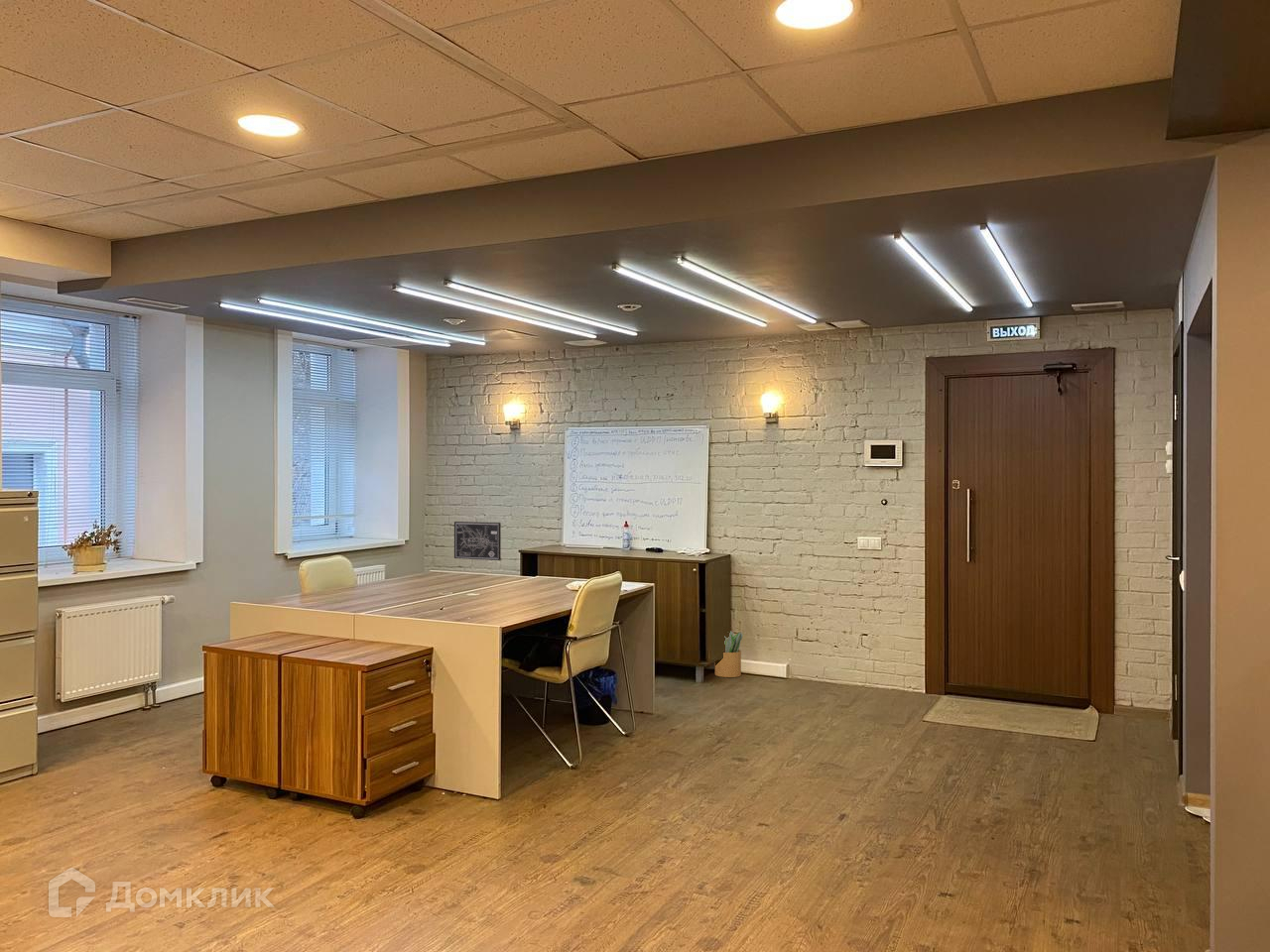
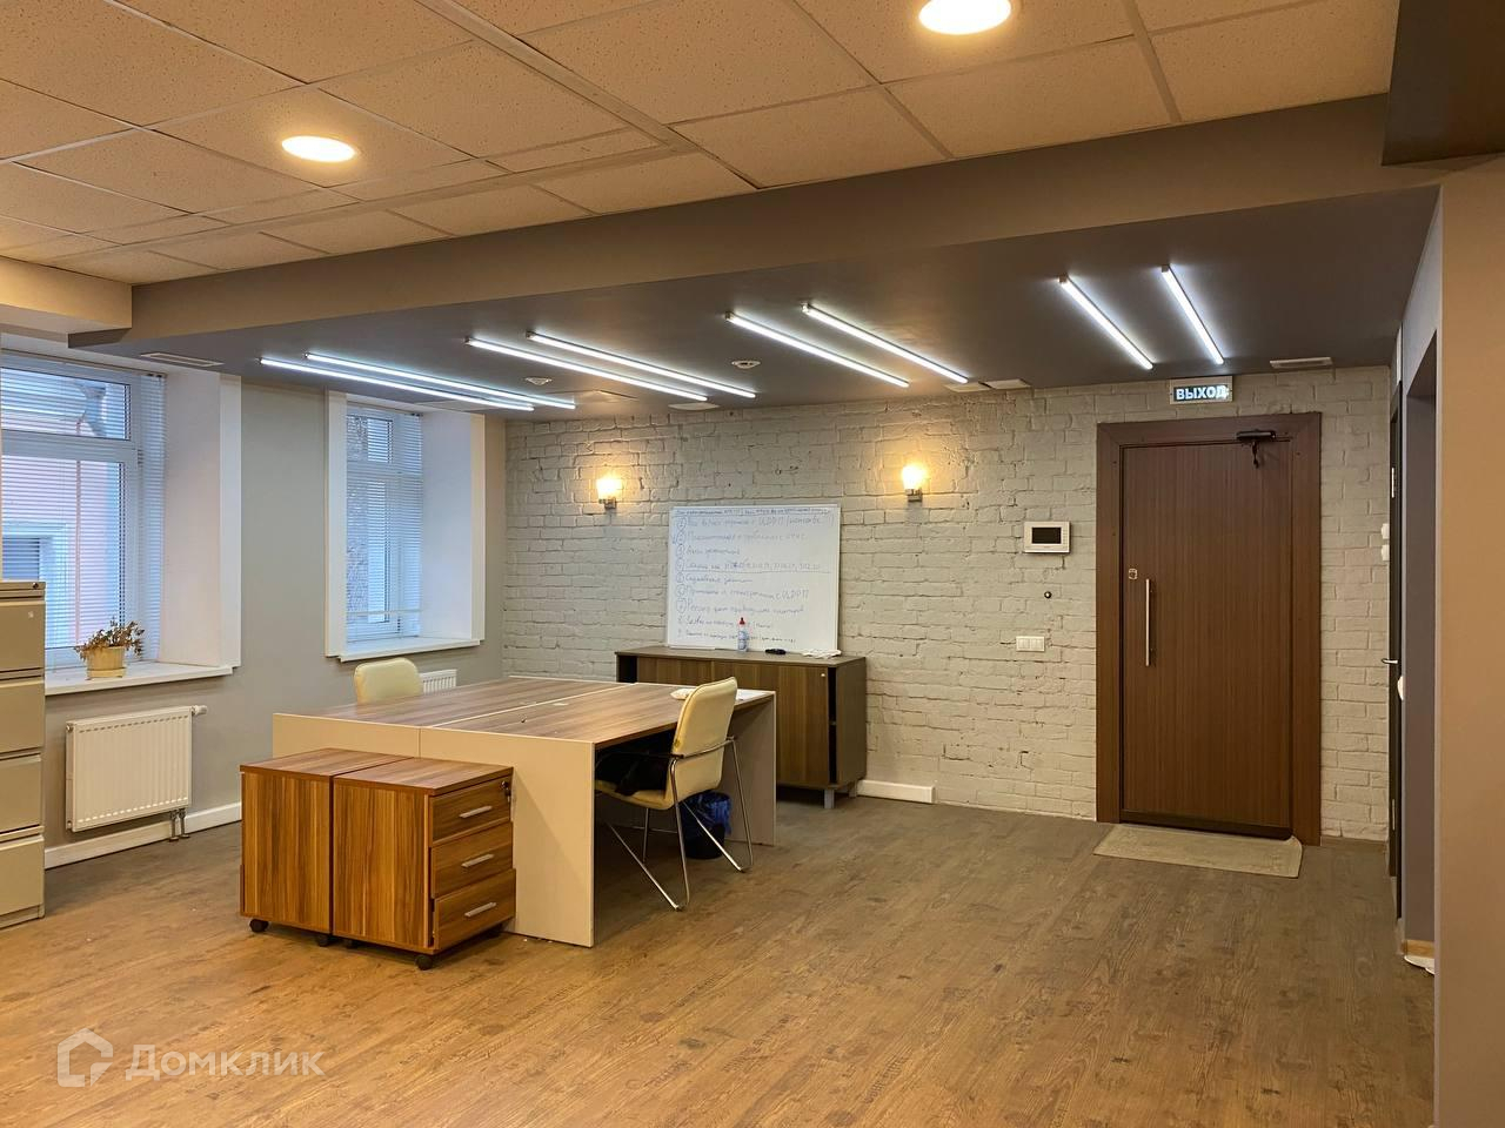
- wall art [453,521,502,561]
- potted plant [714,630,743,678]
